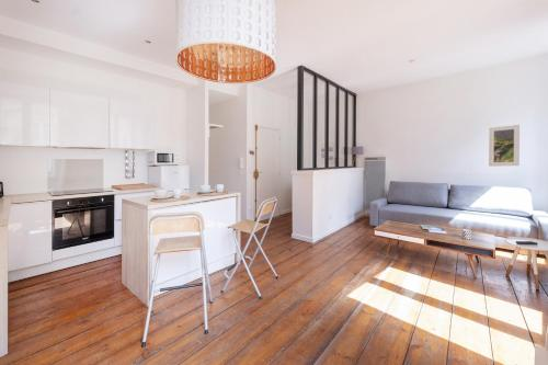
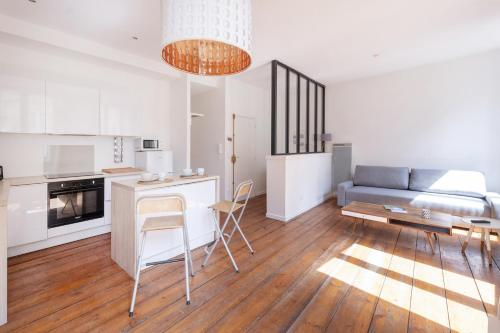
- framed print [488,124,521,168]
